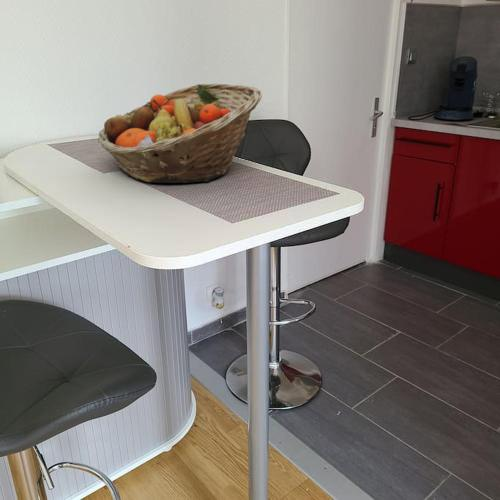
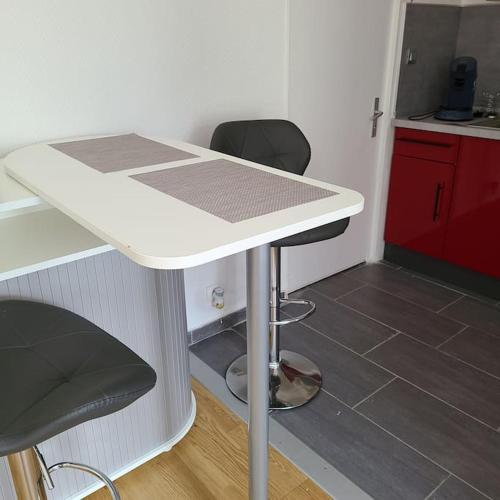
- fruit basket [97,83,263,184]
